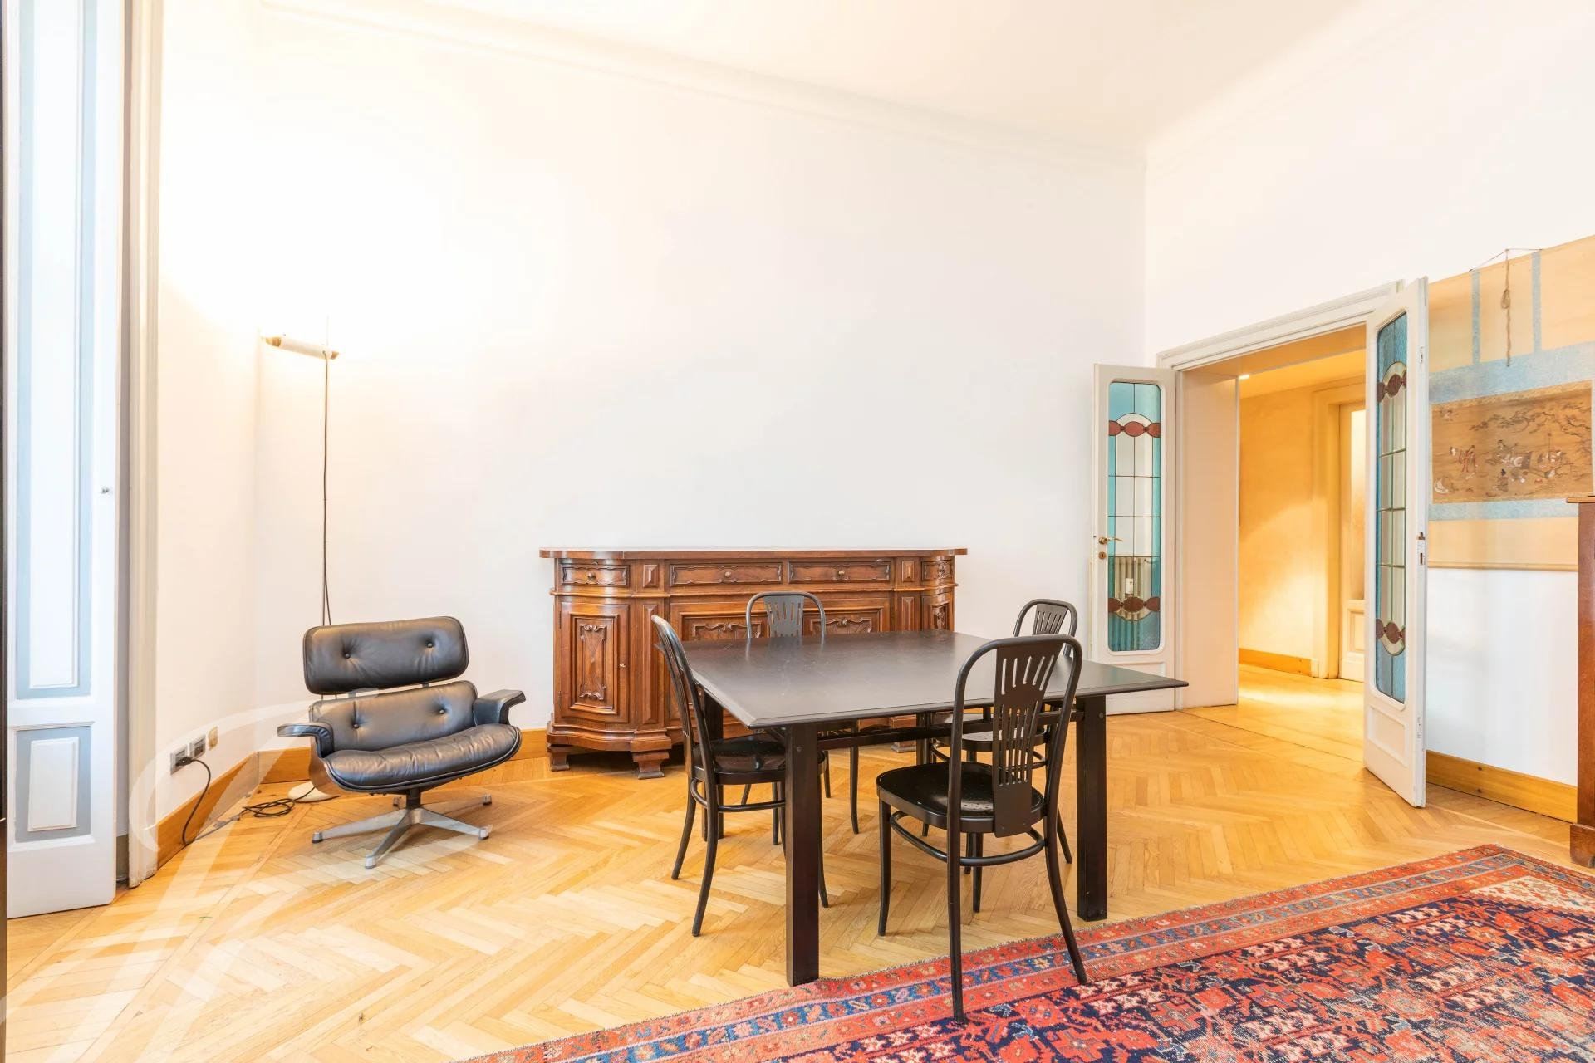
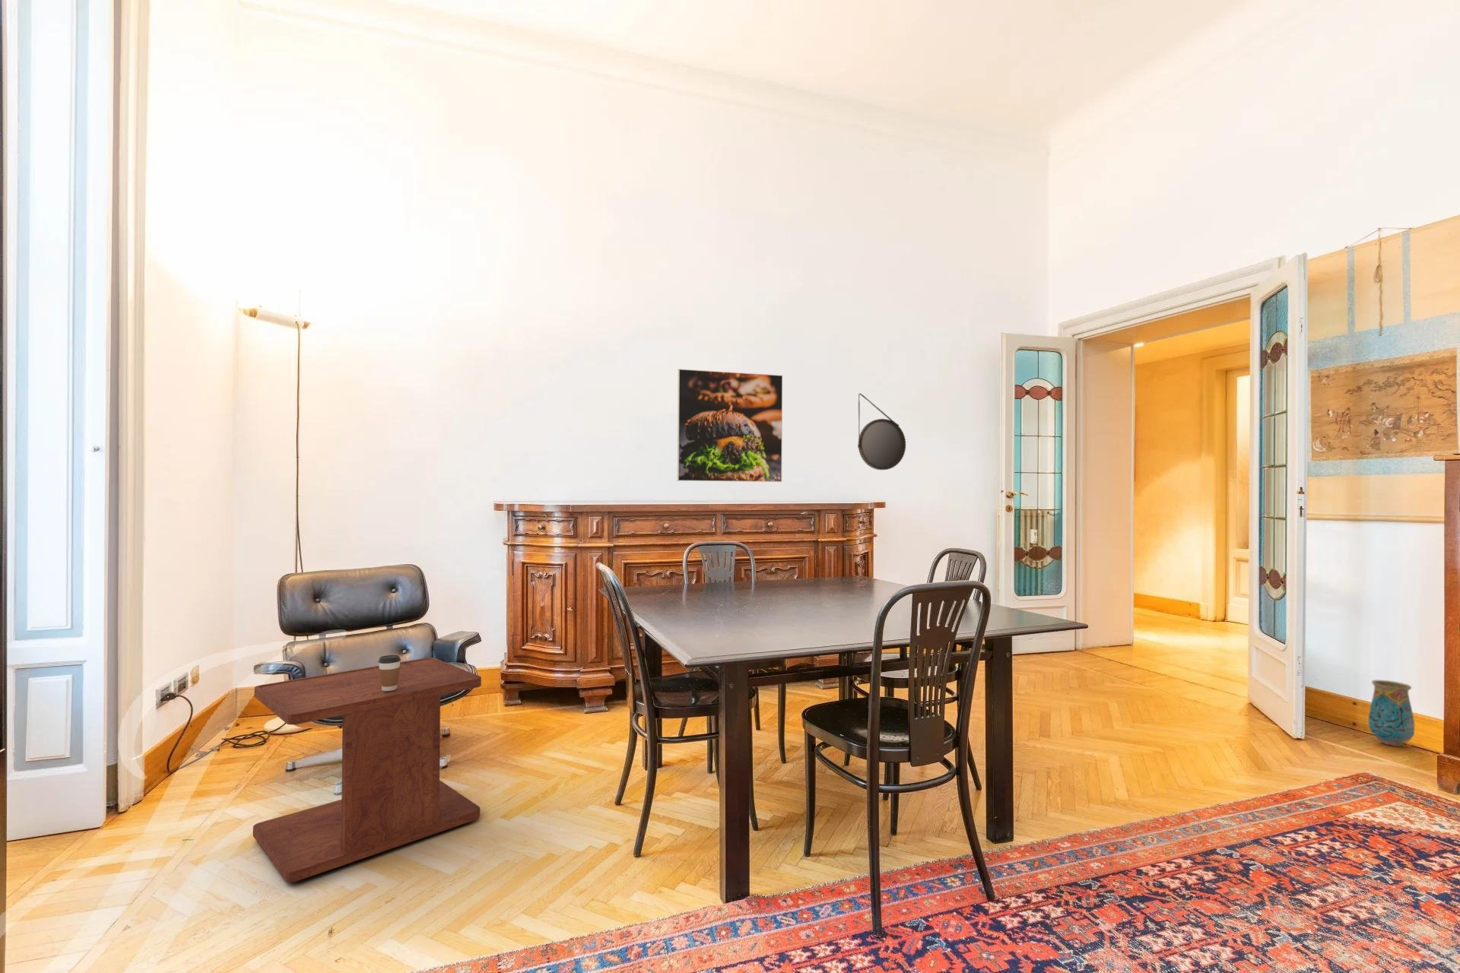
+ vase [1368,680,1415,747]
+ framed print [676,368,783,482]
+ home mirror [857,392,907,470]
+ side table [252,657,482,883]
+ coffee cup [377,655,402,691]
